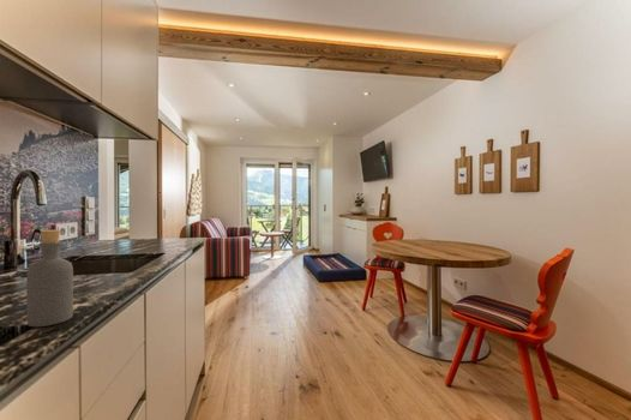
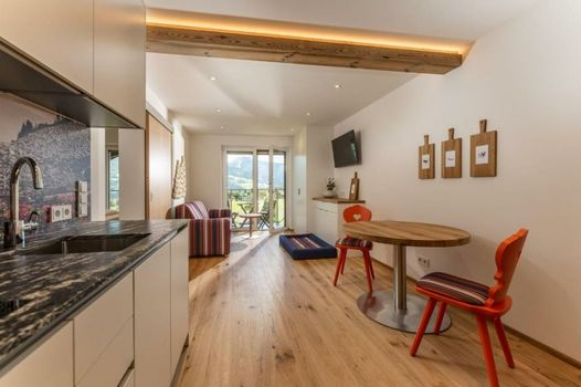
- bottle [25,229,74,328]
